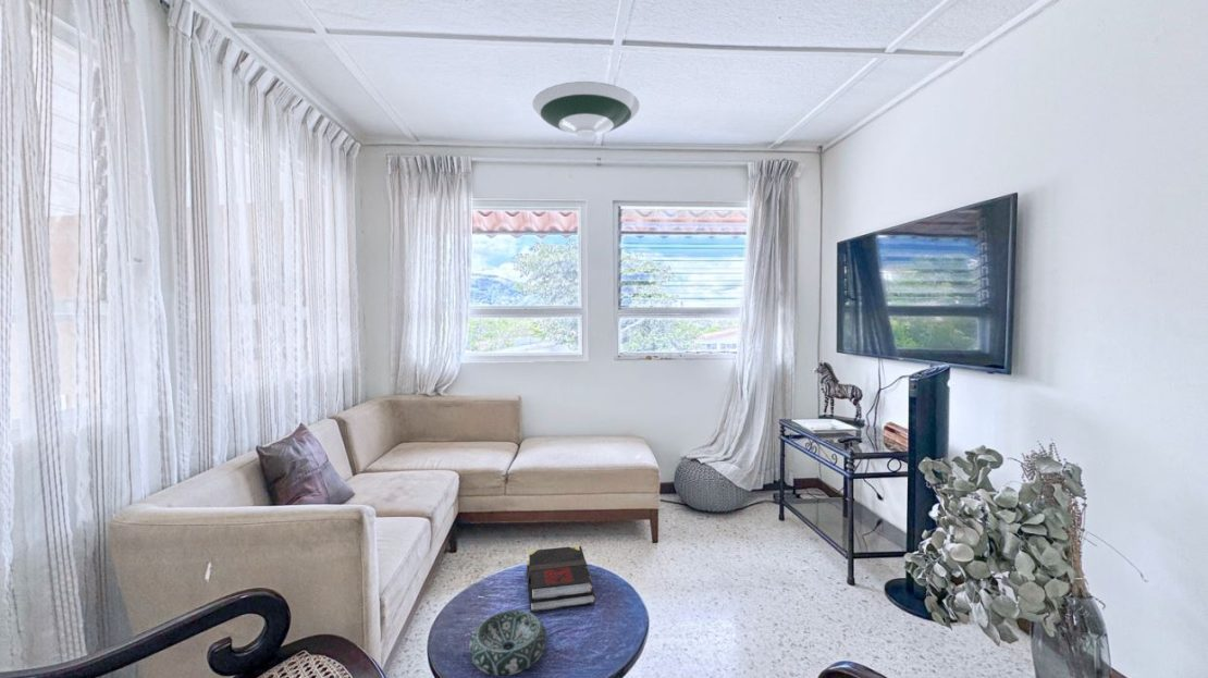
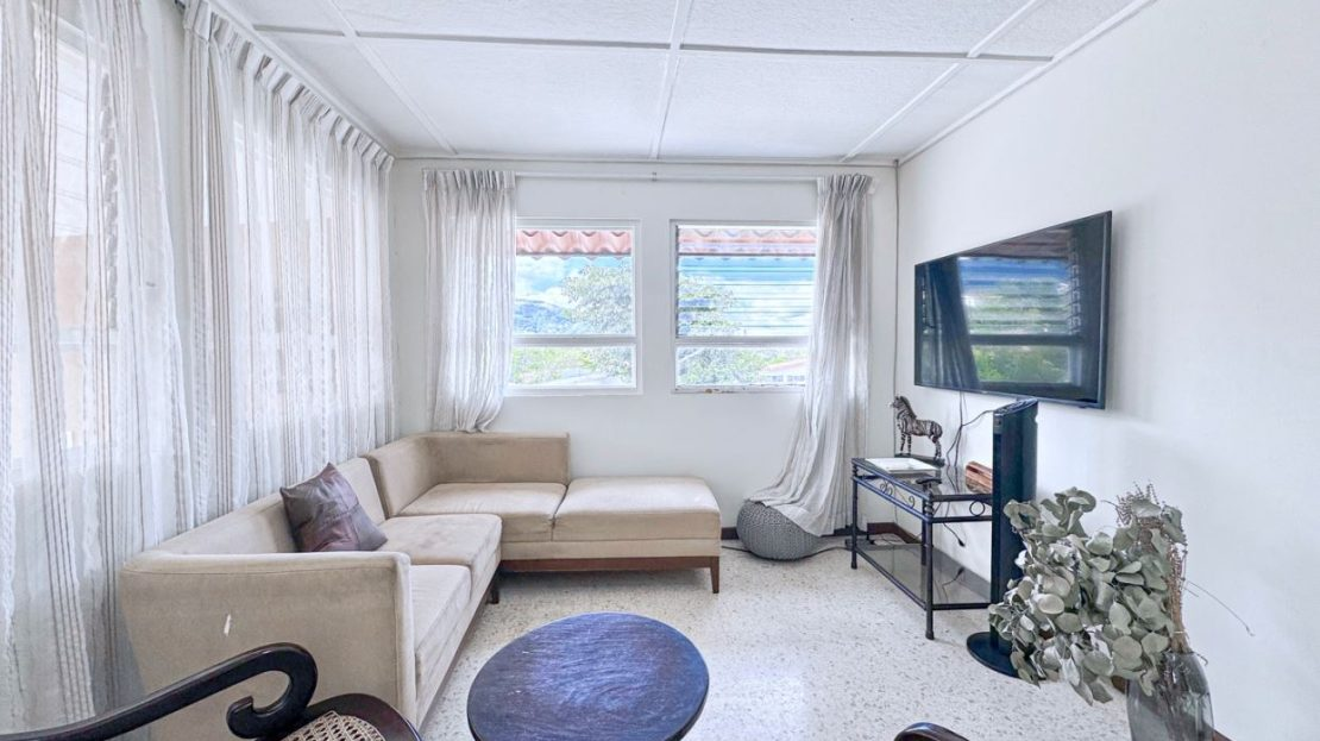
- book [526,545,596,613]
- decorative bowl [468,609,547,677]
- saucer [531,81,640,138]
